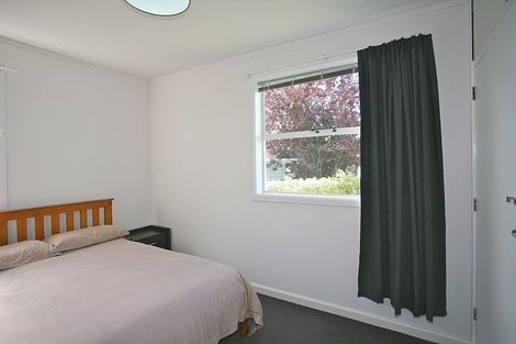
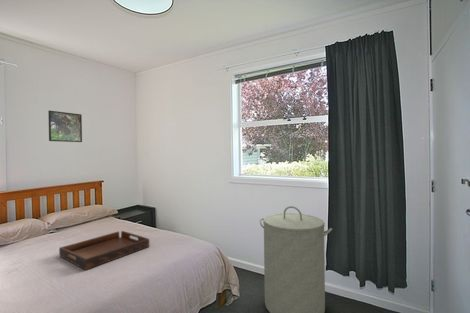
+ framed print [47,110,83,143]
+ laundry hamper [259,205,333,313]
+ serving tray [58,230,150,271]
